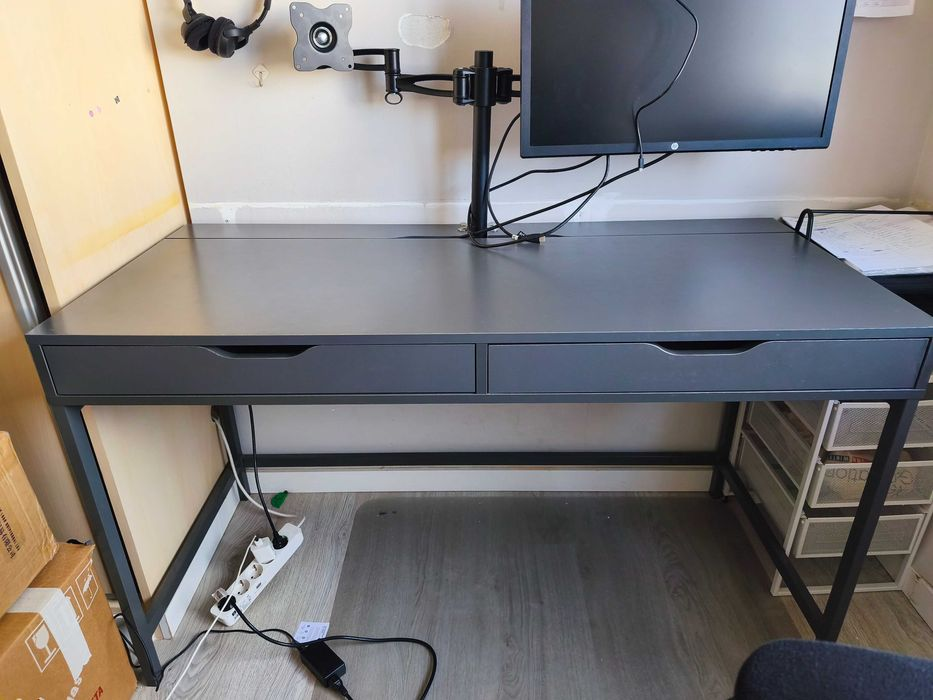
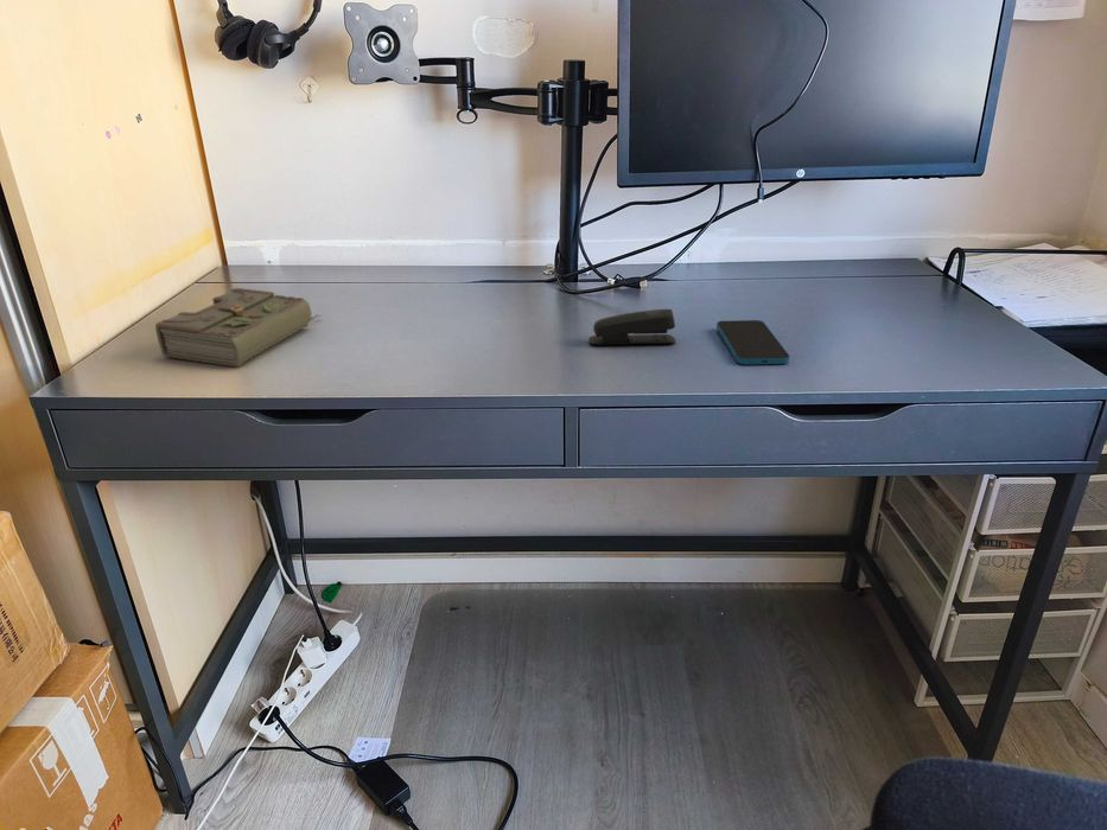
+ diary [154,287,323,368]
+ stapler [587,308,676,346]
+ smartphone [715,319,790,365]
